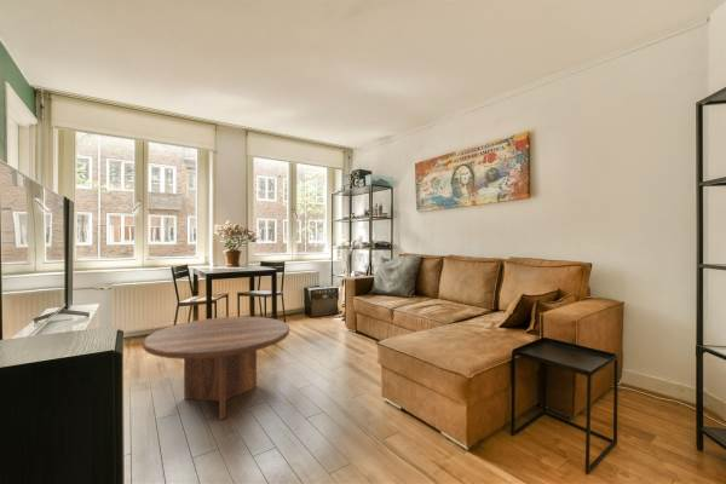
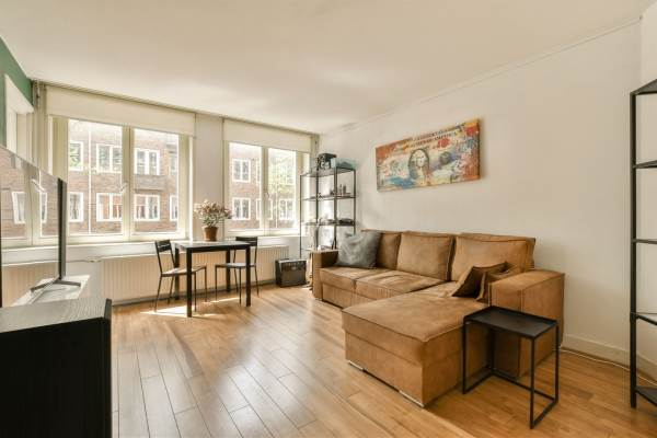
- coffee table [142,316,290,420]
